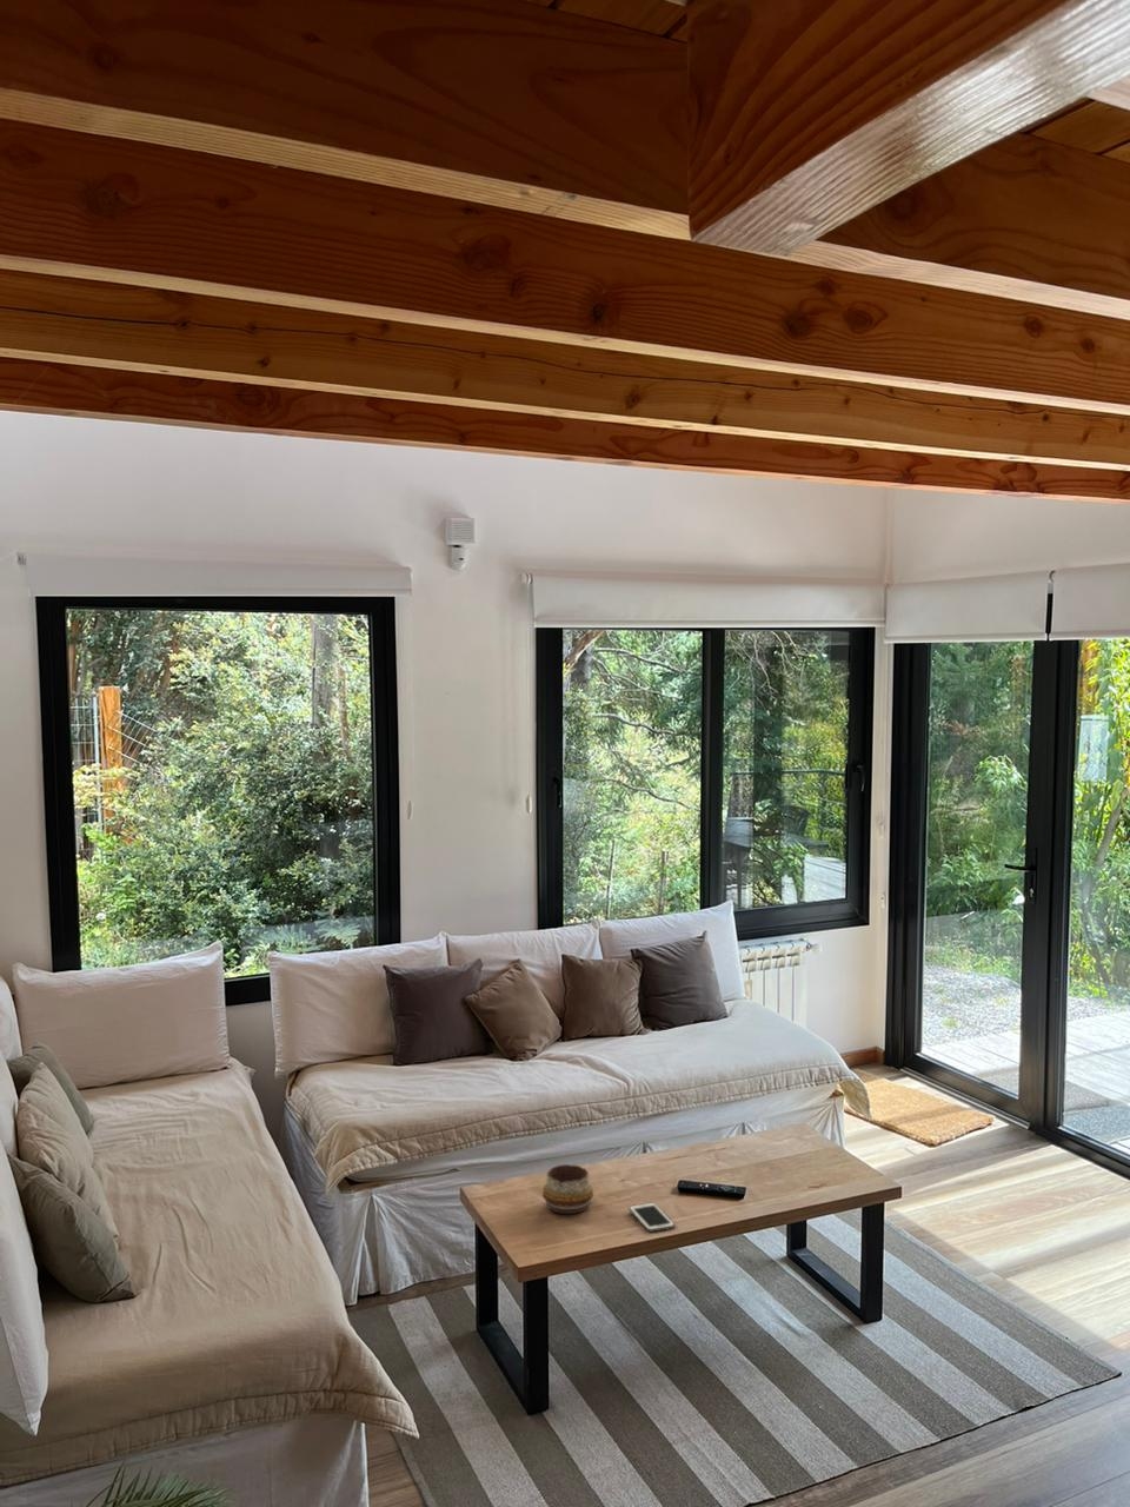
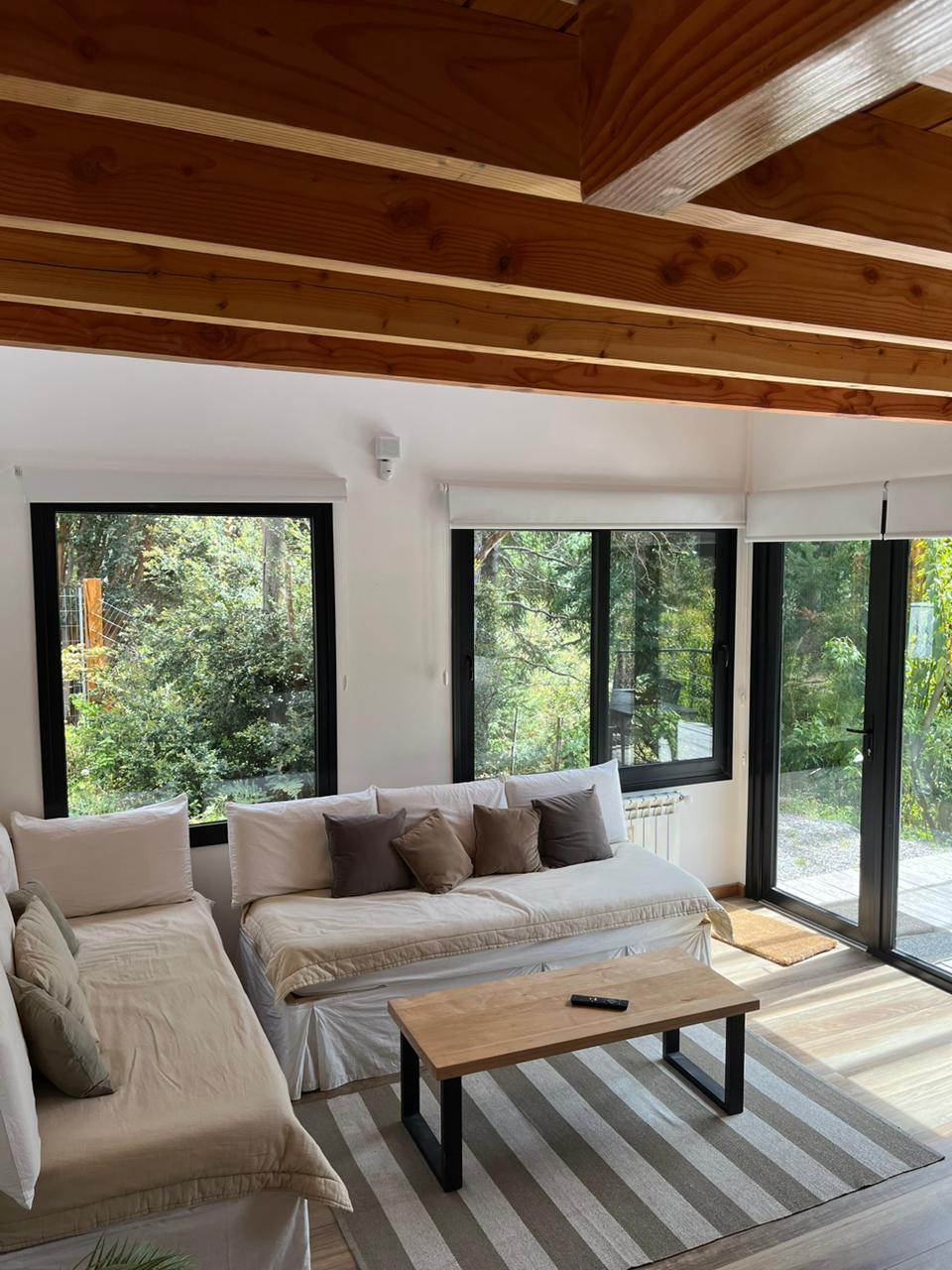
- cell phone [628,1201,675,1234]
- decorative bowl [541,1163,595,1215]
